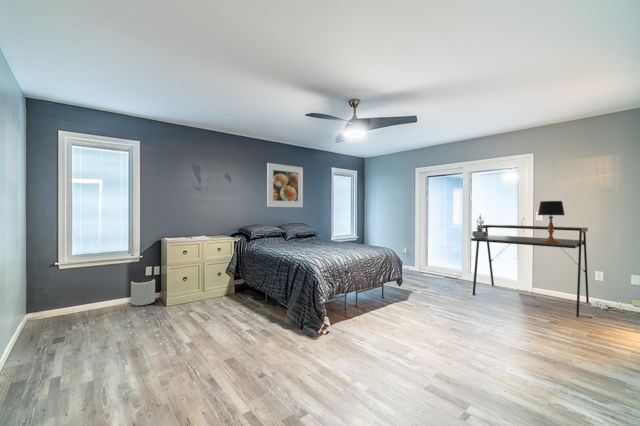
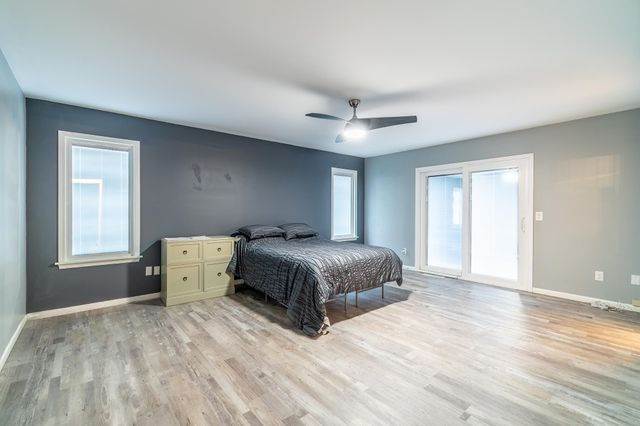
- plant pot [130,277,156,307]
- potted plant [471,213,489,238]
- table lamp [537,200,566,243]
- desk [470,224,590,318]
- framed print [266,162,304,208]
